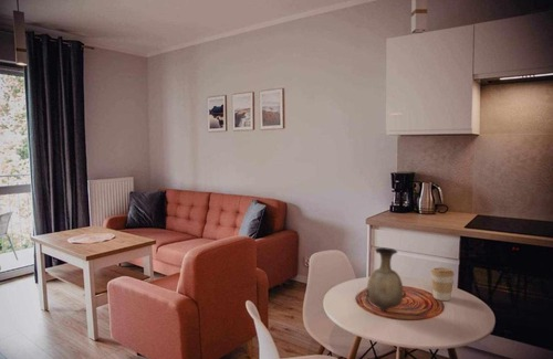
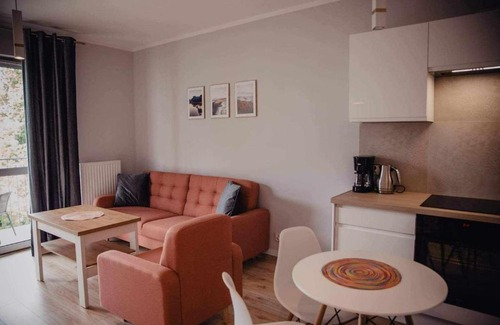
- coffee cup [429,267,456,302]
- vase [363,246,407,313]
